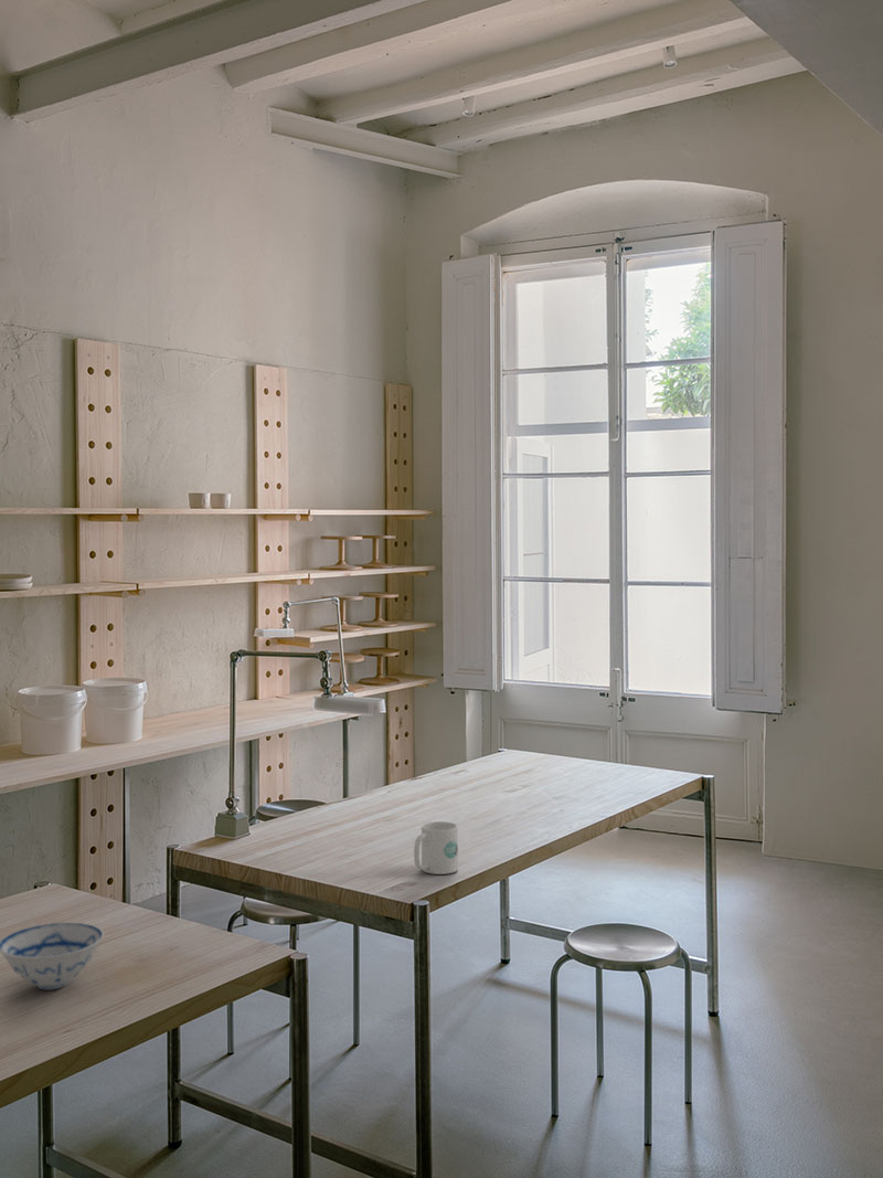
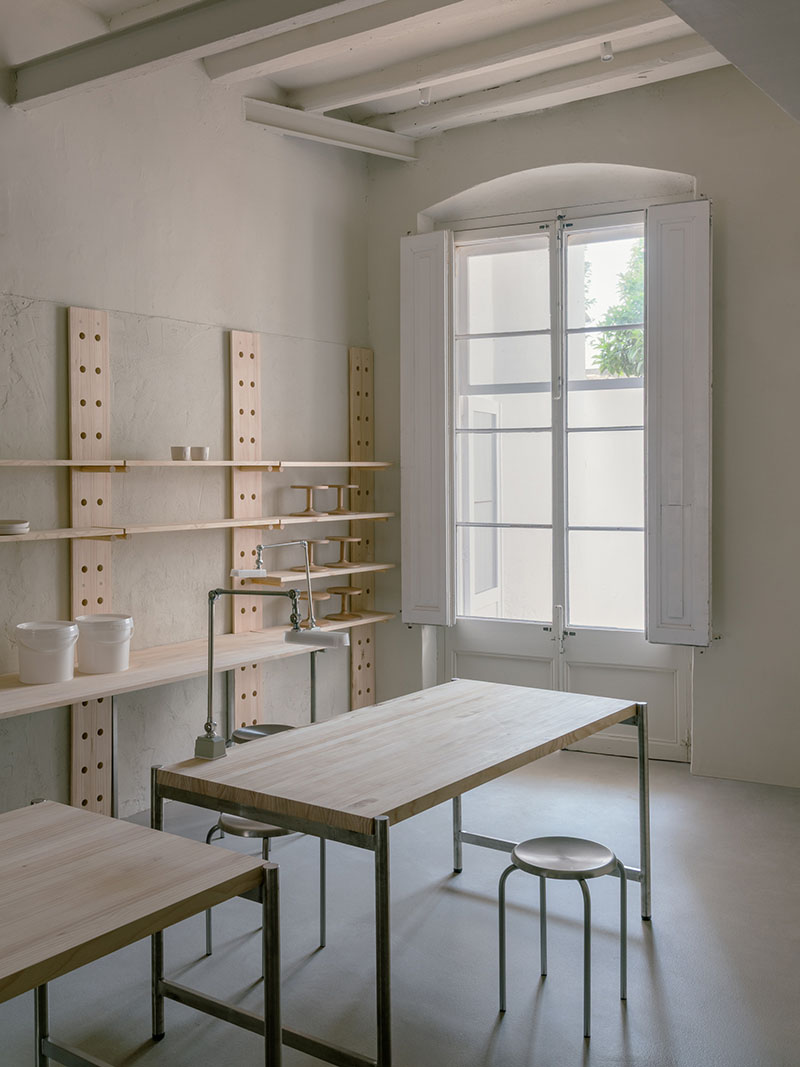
- ceramic bowl [0,922,105,990]
- mug [413,820,459,875]
